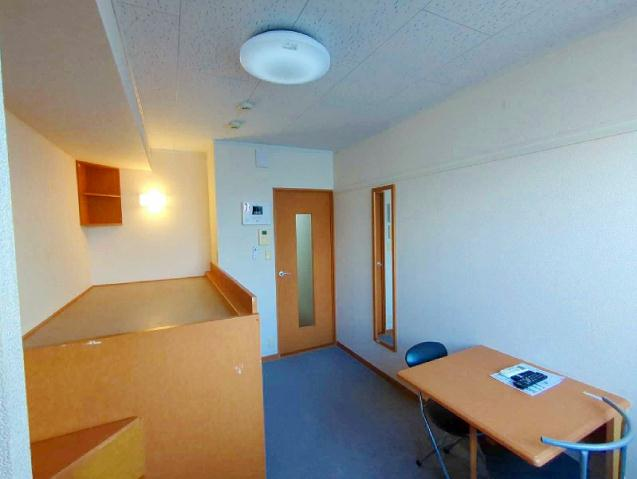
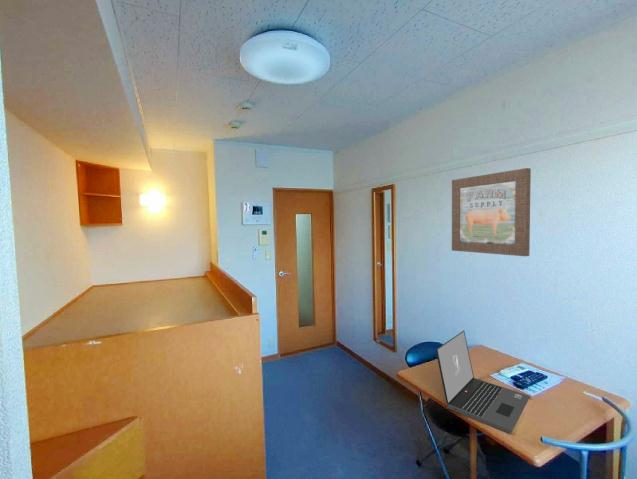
+ wall art [451,167,532,257]
+ laptop [435,330,531,434]
